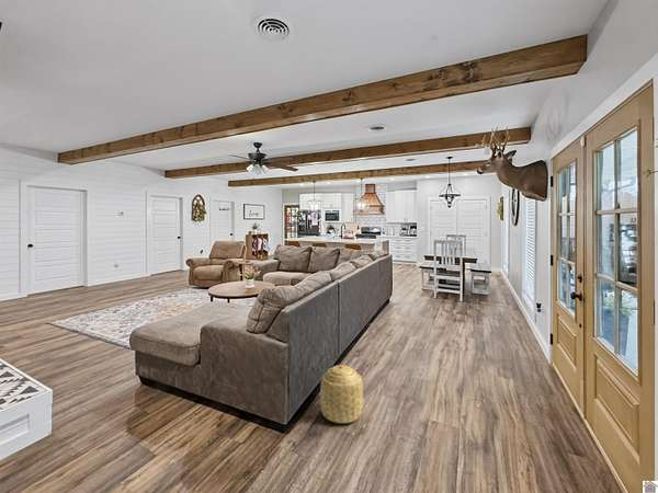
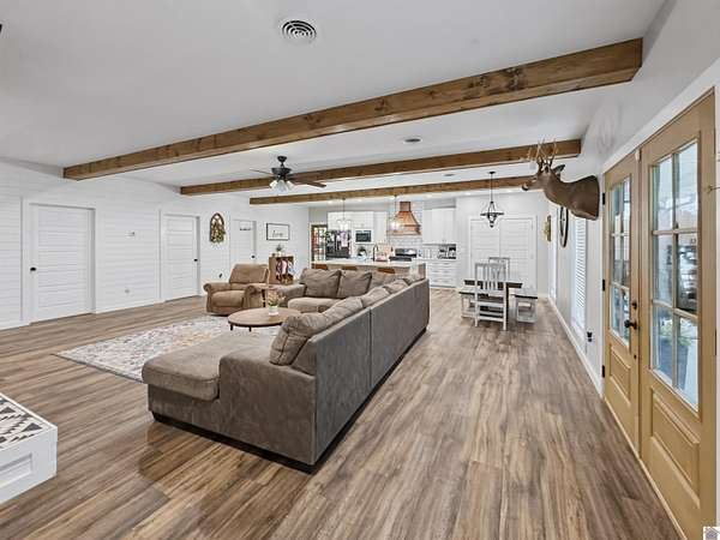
- basket [319,364,364,424]
